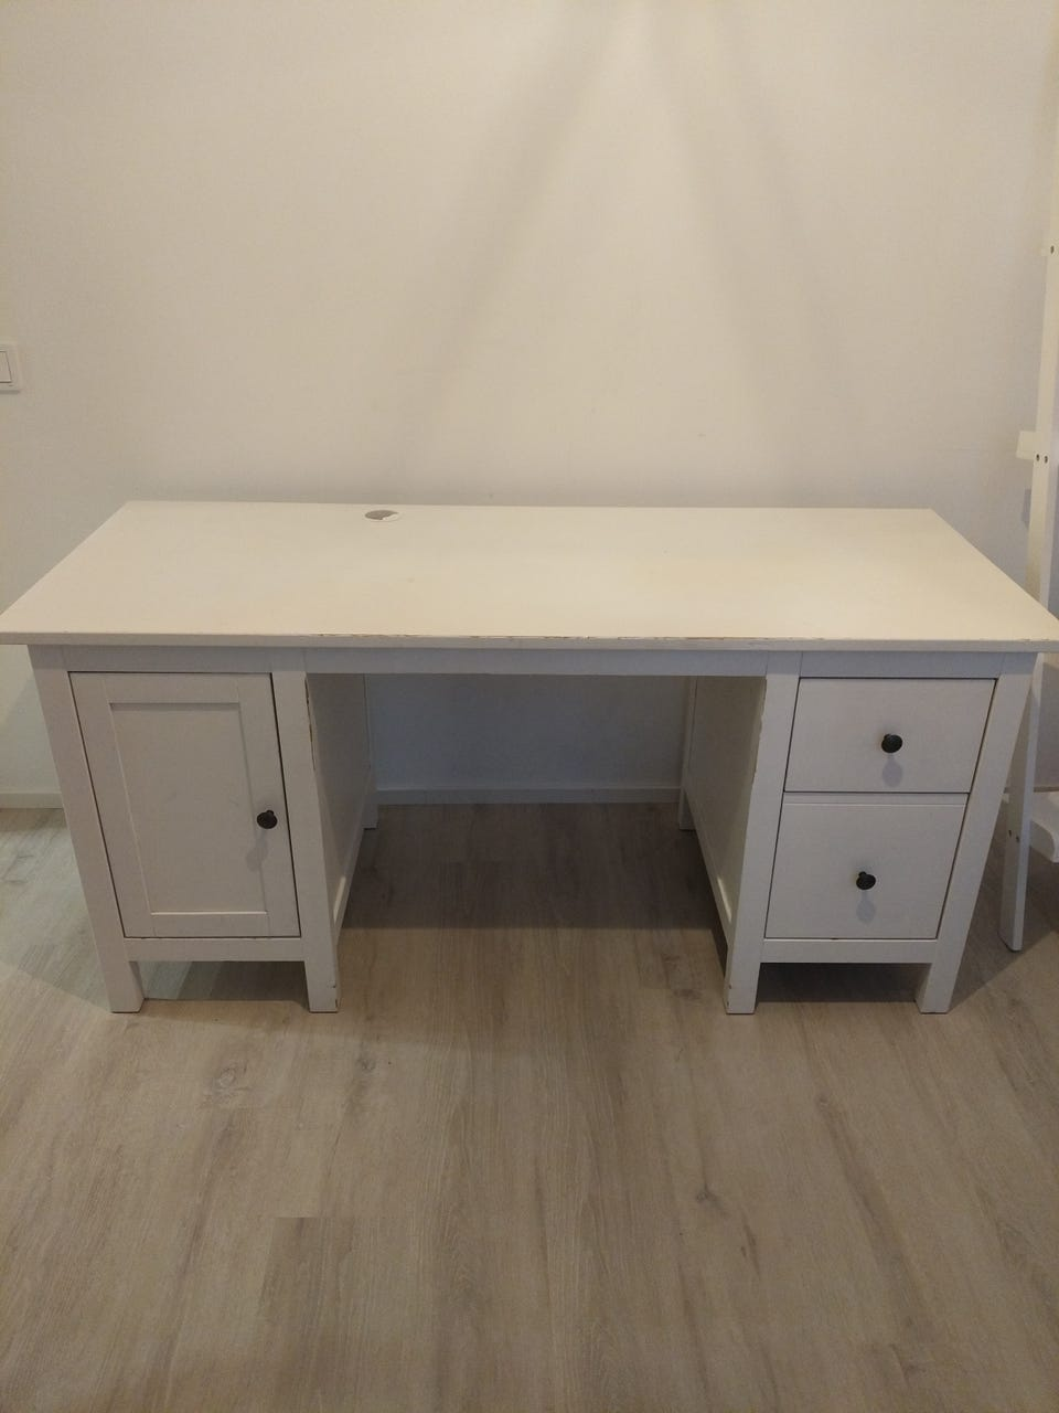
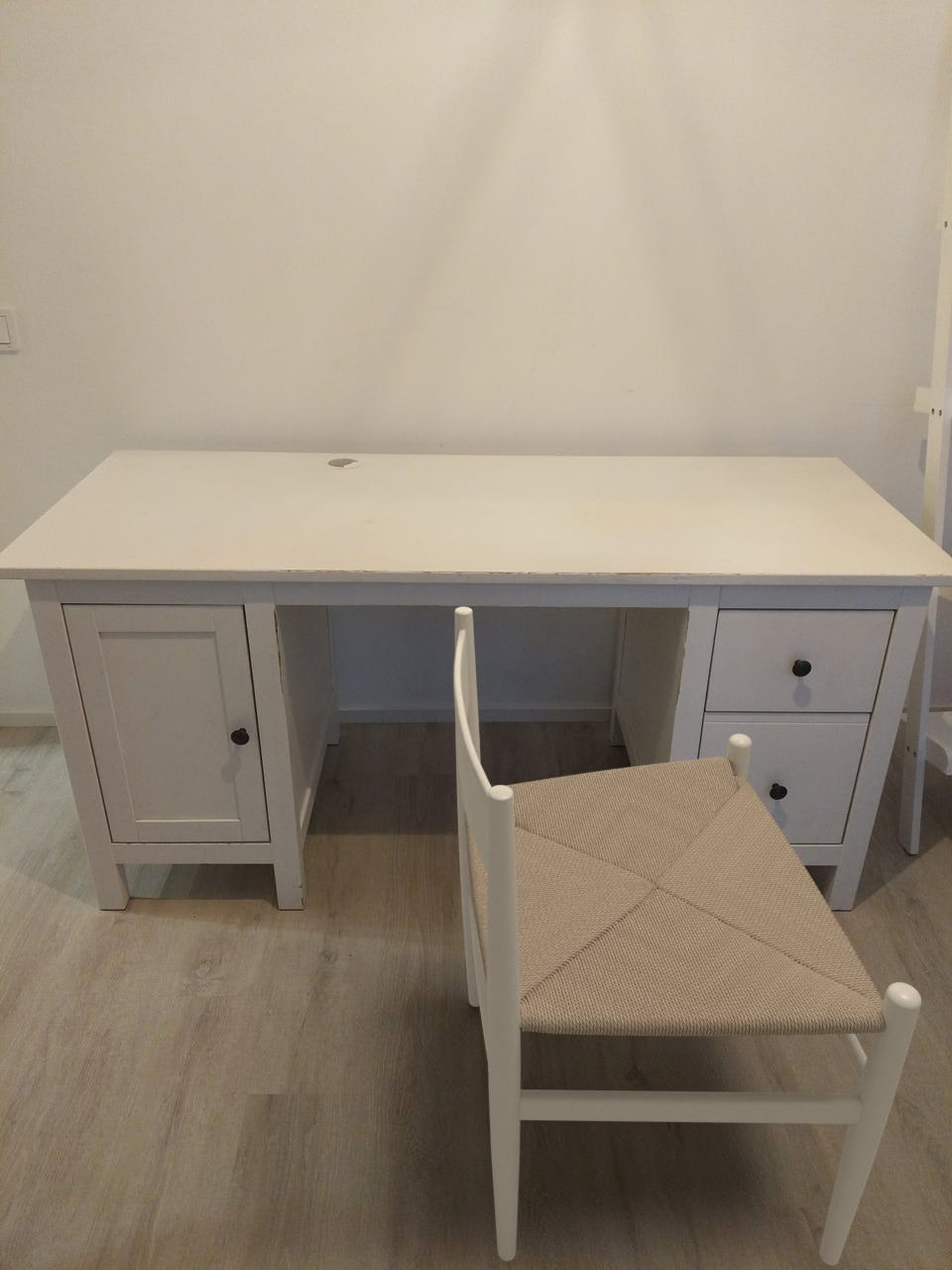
+ chair [452,605,922,1266]
